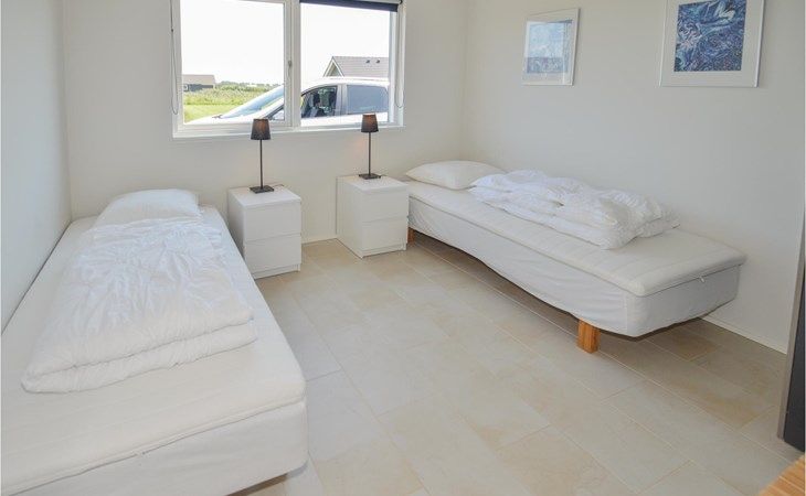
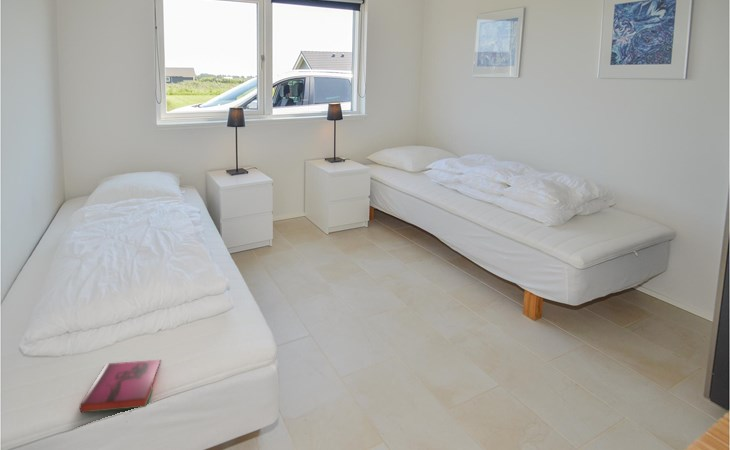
+ hardback book [79,359,162,414]
